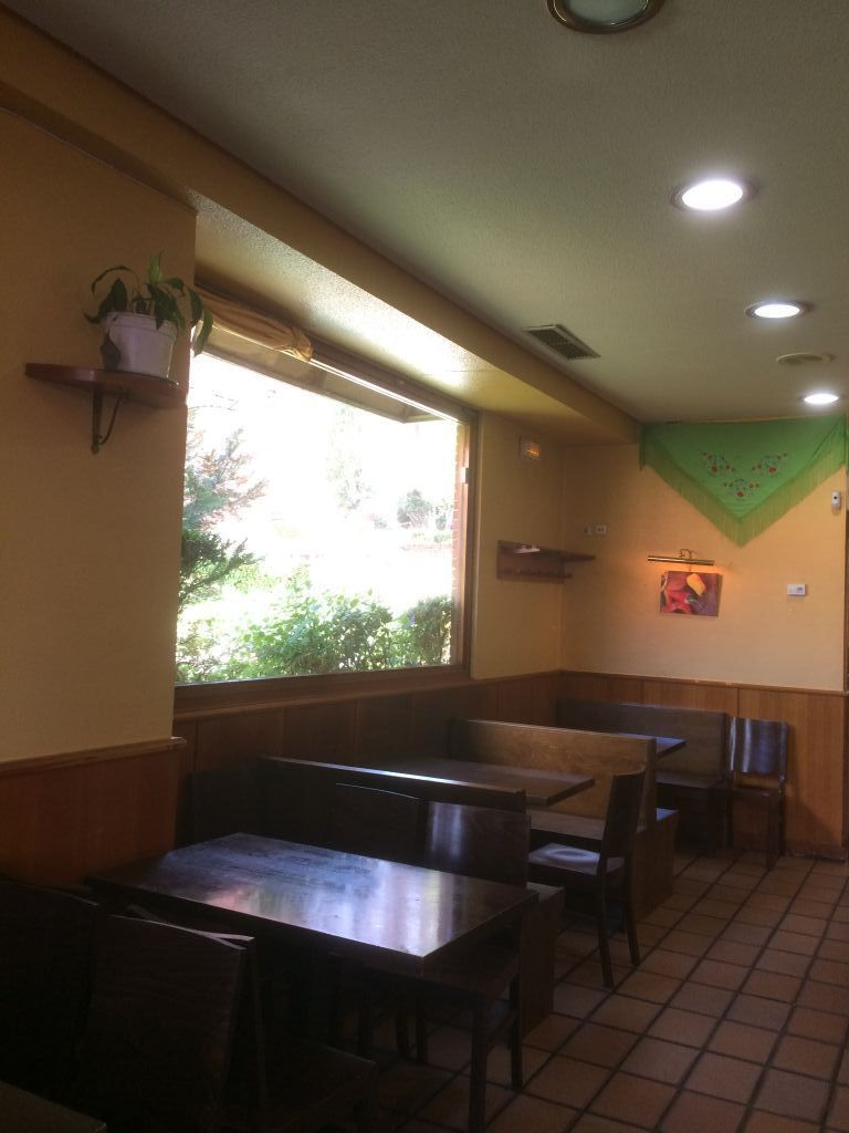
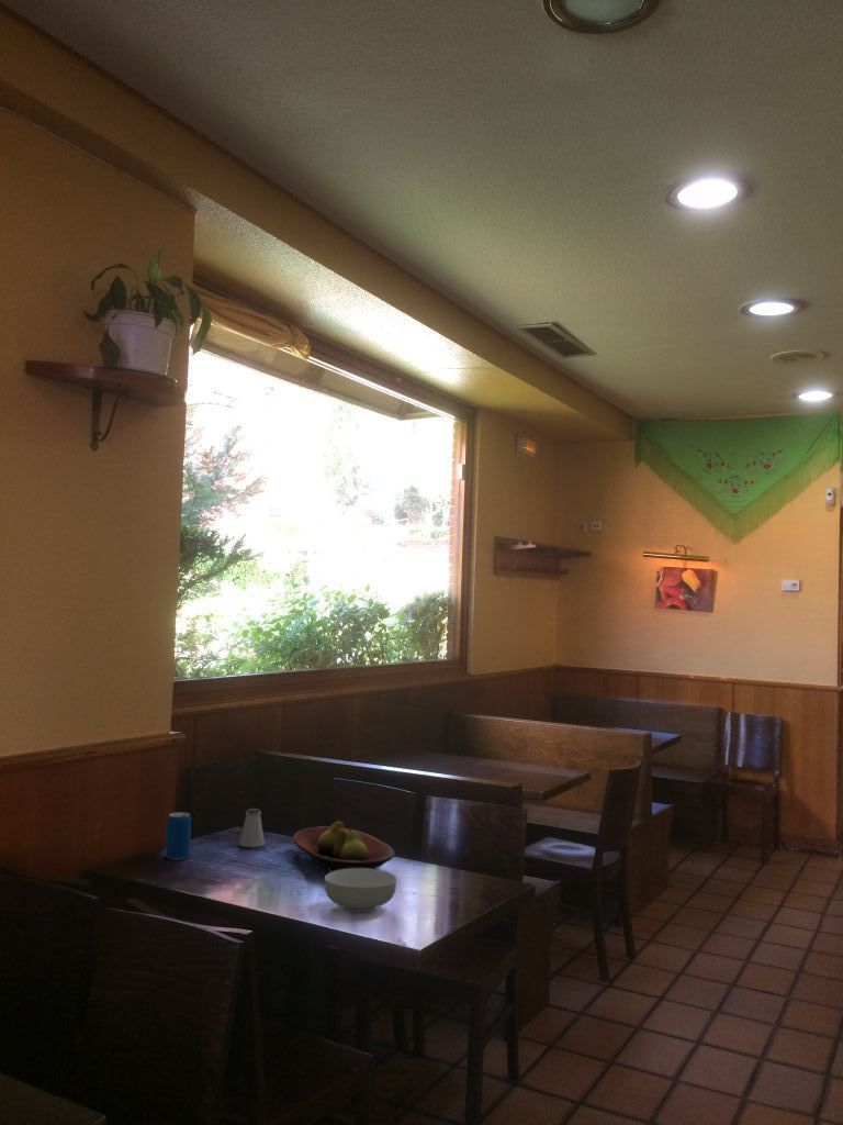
+ beverage can [165,811,192,861]
+ saltshaker [238,807,266,848]
+ fruit bowl [292,820,396,873]
+ cereal bowl [324,868,397,913]
